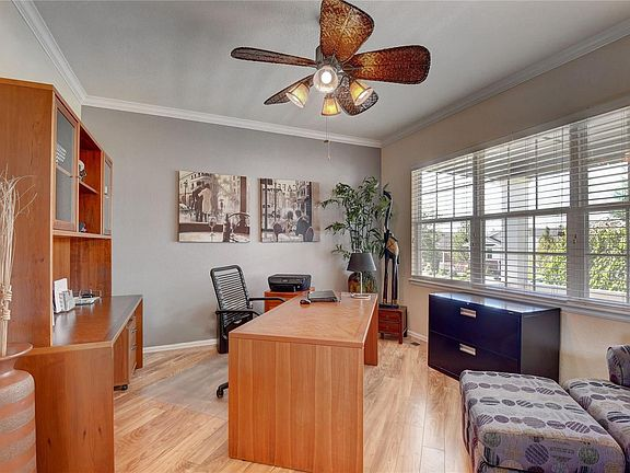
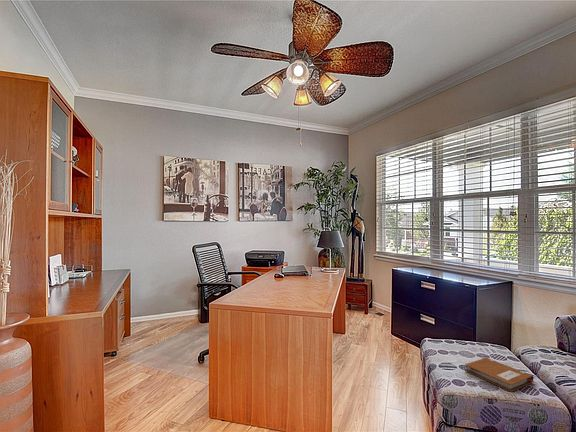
+ notebook [464,357,535,393]
